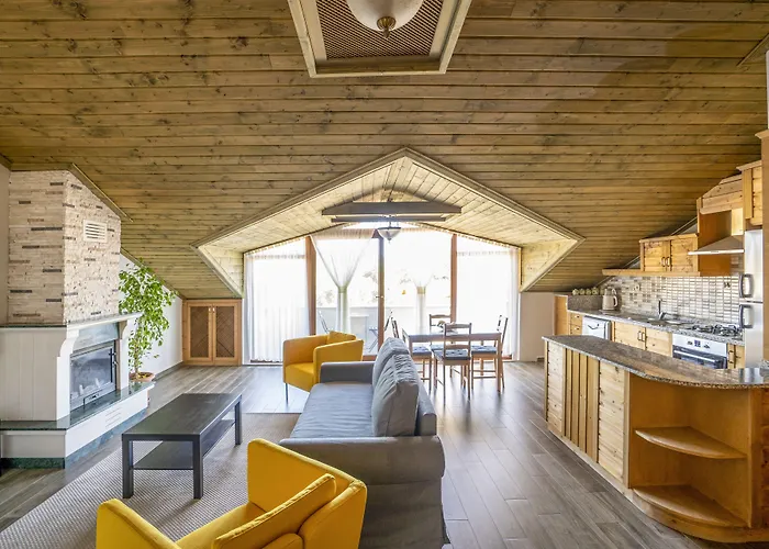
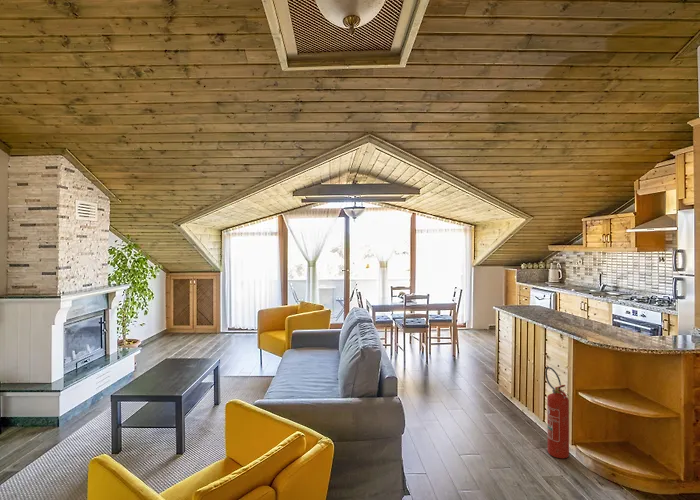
+ fire extinguisher [544,366,570,459]
